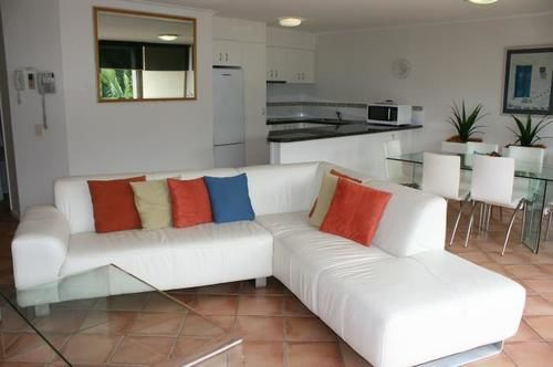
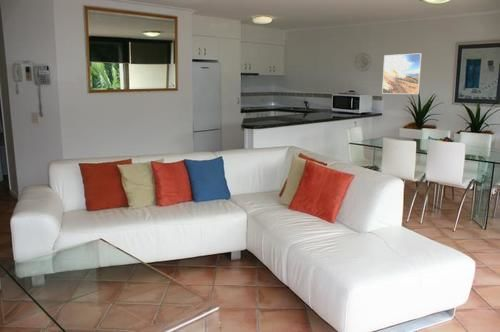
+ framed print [381,52,423,95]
